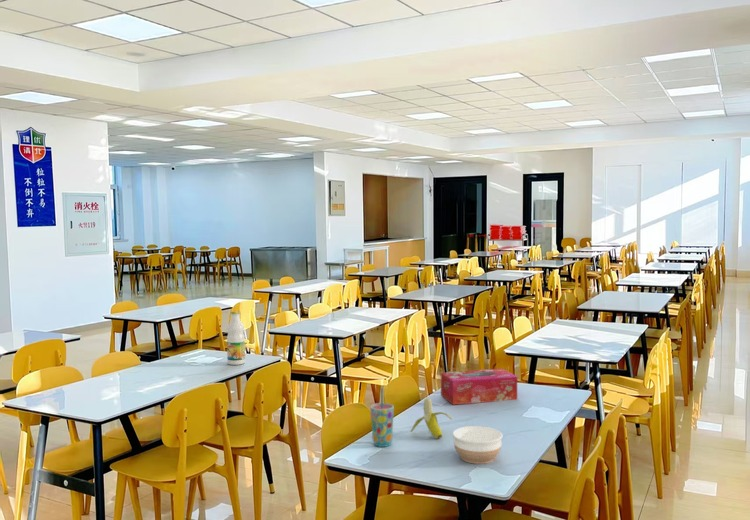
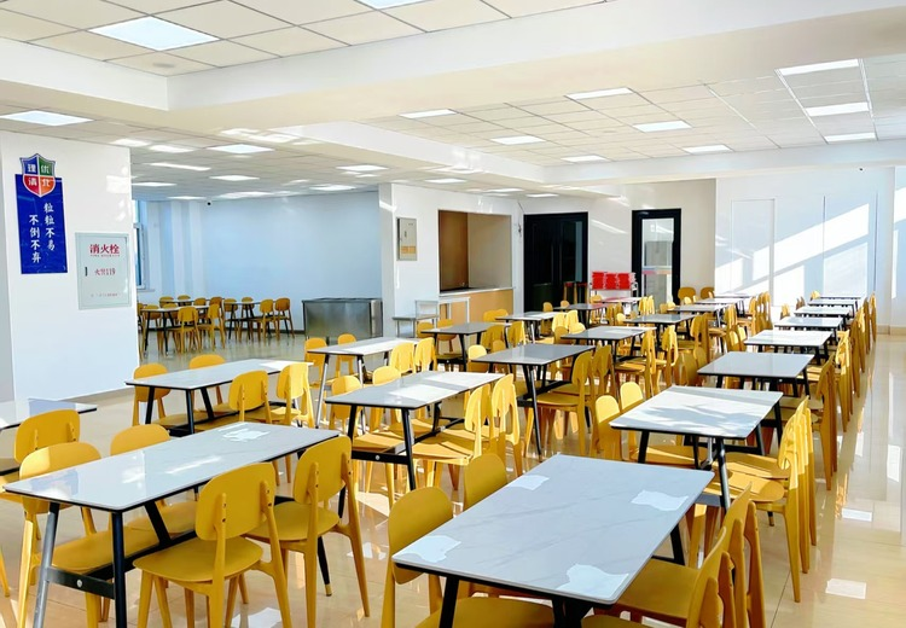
- cup [369,386,395,448]
- bowl [452,425,503,465]
- banana [409,397,453,440]
- bottle [226,310,246,366]
- tissue box [440,368,518,406]
